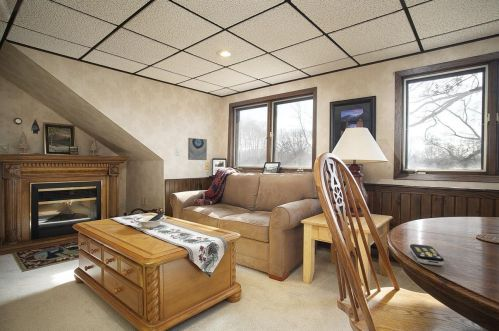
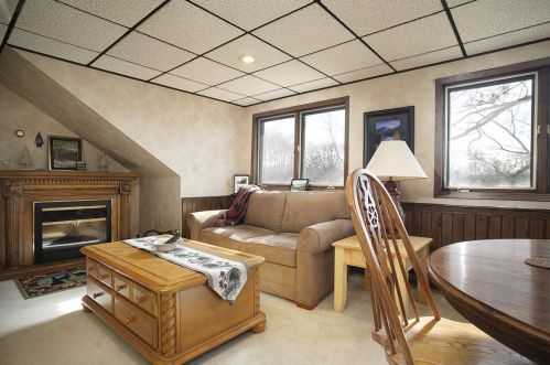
- wall art [187,137,208,161]
- remote control [409,243,445,266]
